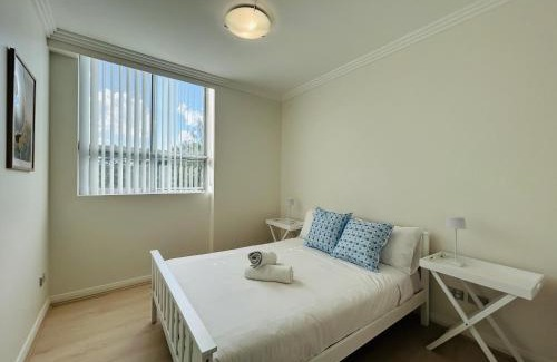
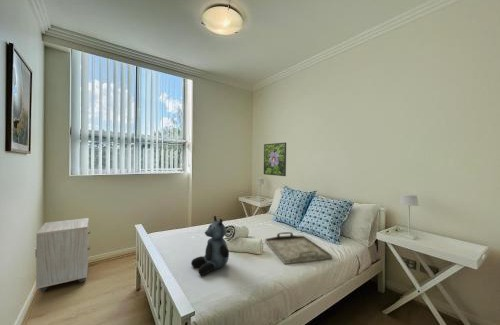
+ serving tray [264,231,333,265]
+ teddy bear [190,215,230,276]
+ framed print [263,142,287,177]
+ cabinet [35,217,91,292]
